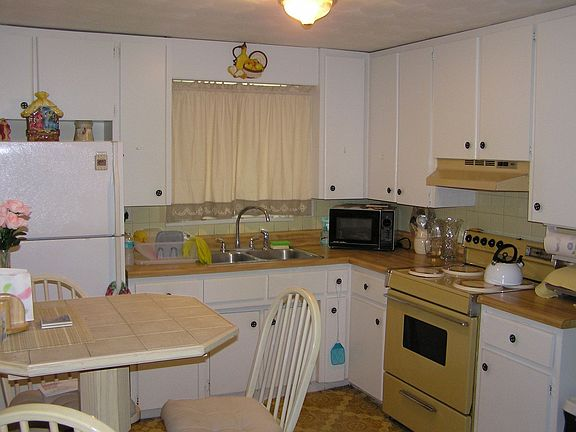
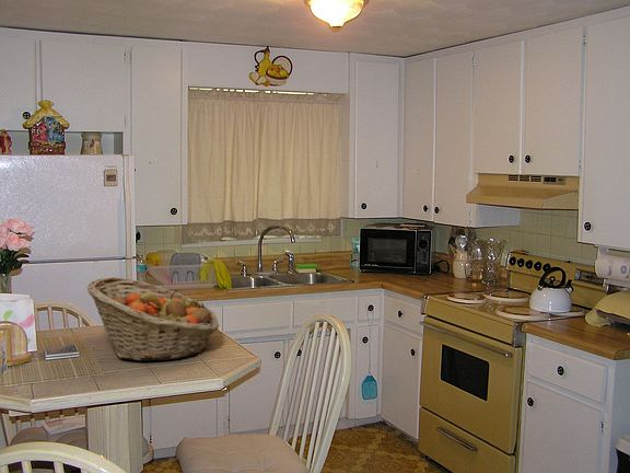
+ fruit basket [86,276,220,361]
